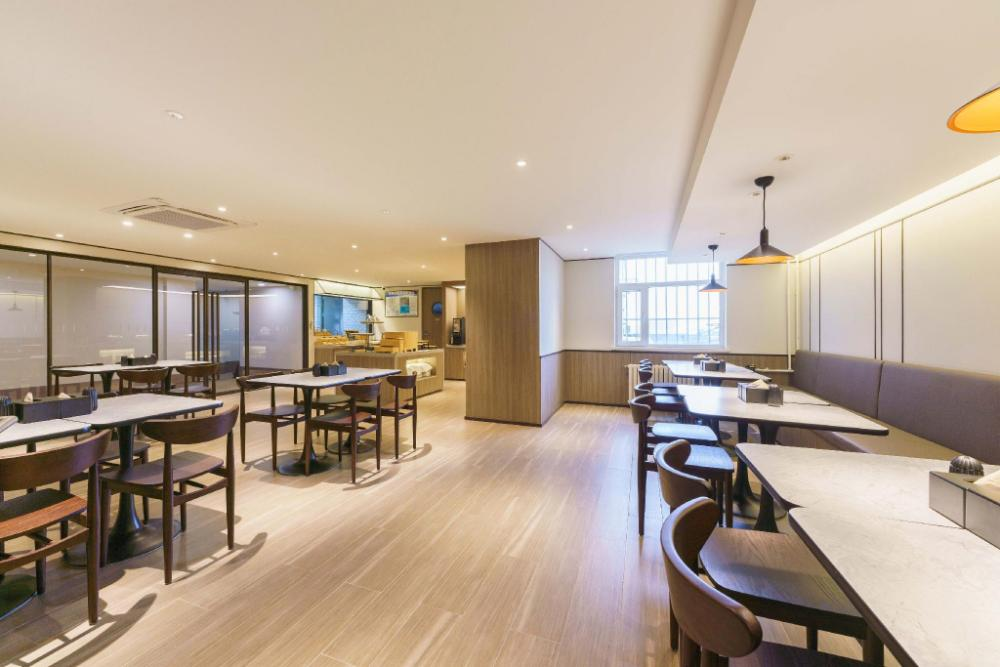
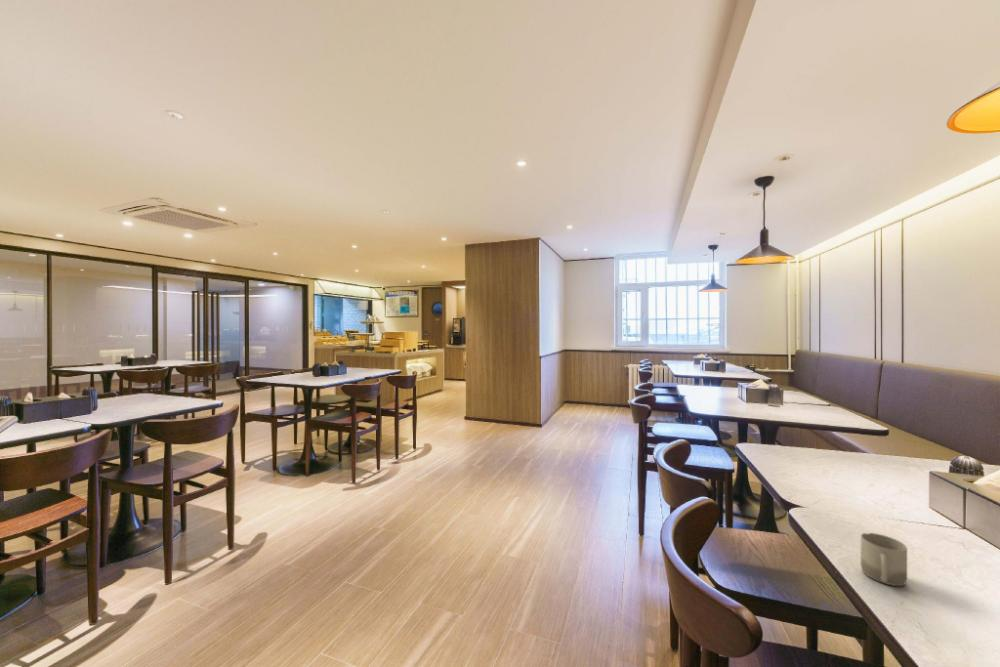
+ cup [860,532,908,587]
